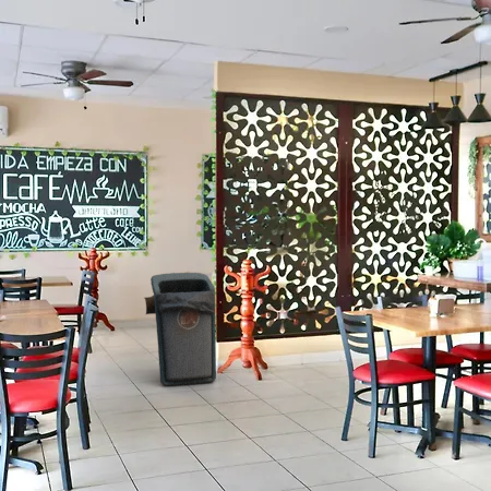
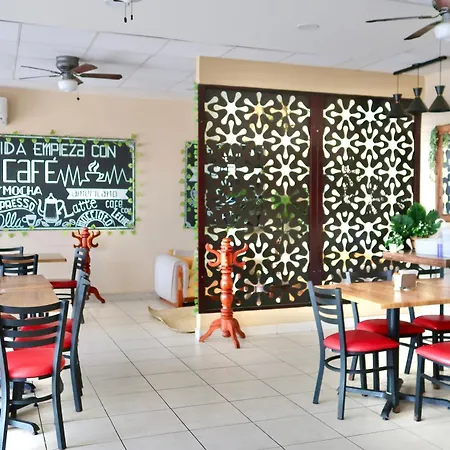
- trash can [144,272,217,387]
